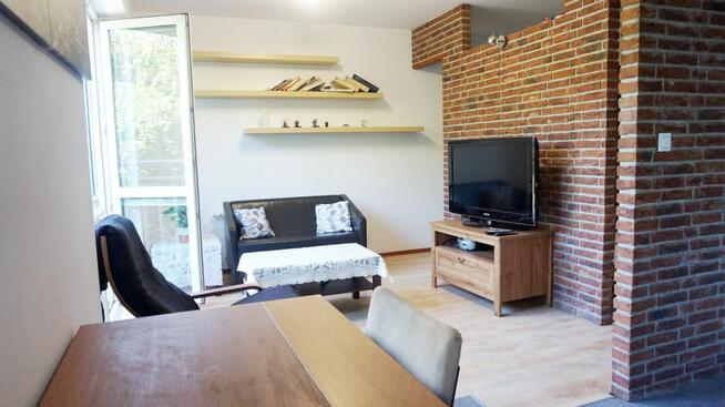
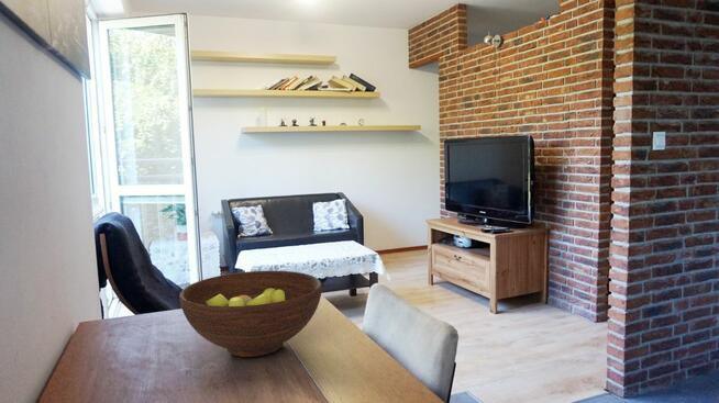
+ fruit bowl [179,270,323,358]
